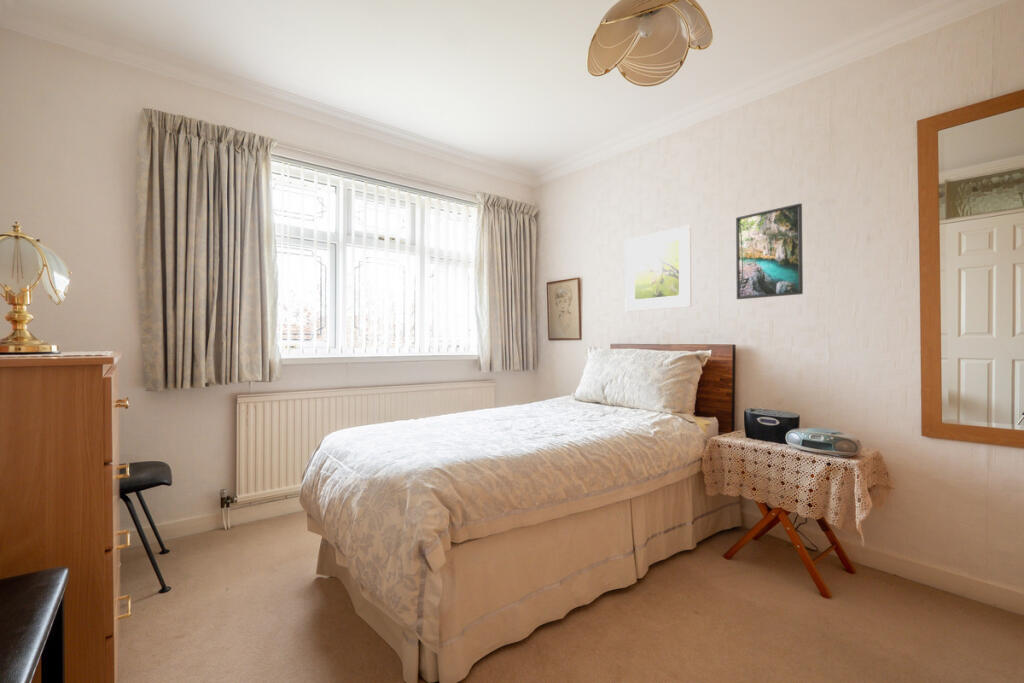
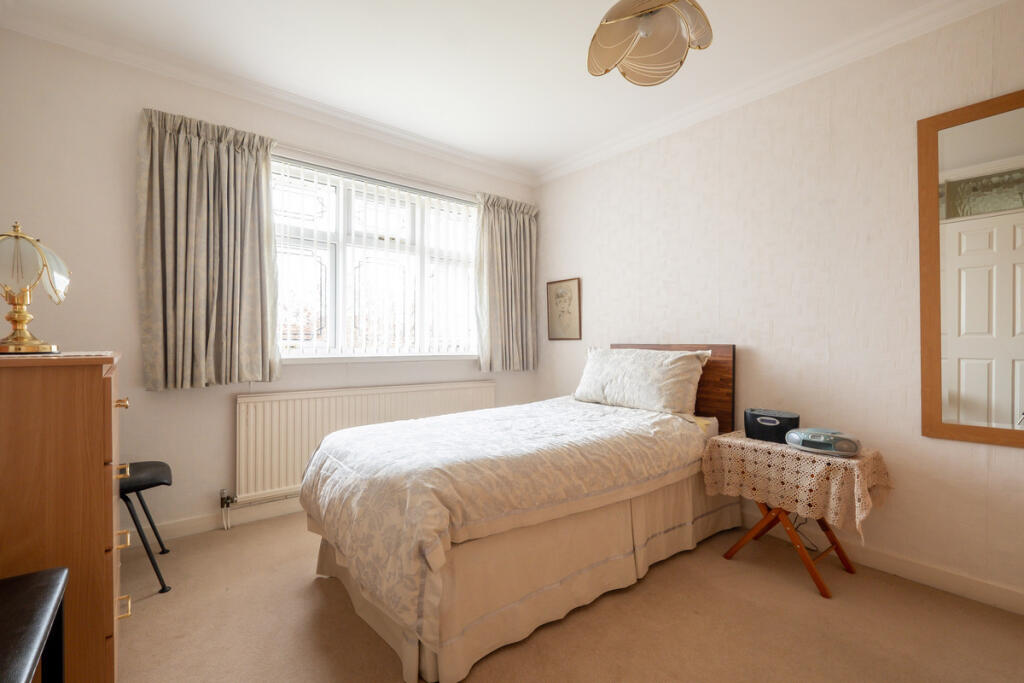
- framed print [735,202,804,300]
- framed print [624,225,693,312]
